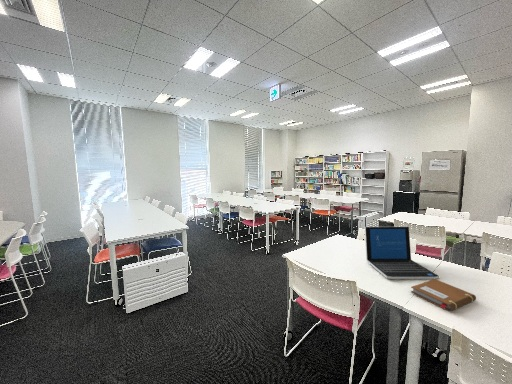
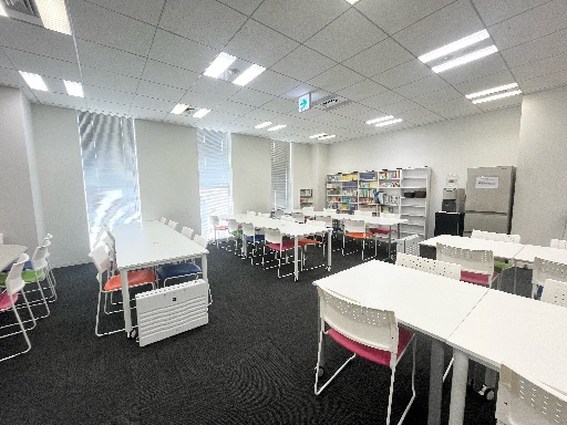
- notebook [410,279,477,312]
- laptop [364,226,440,280]
